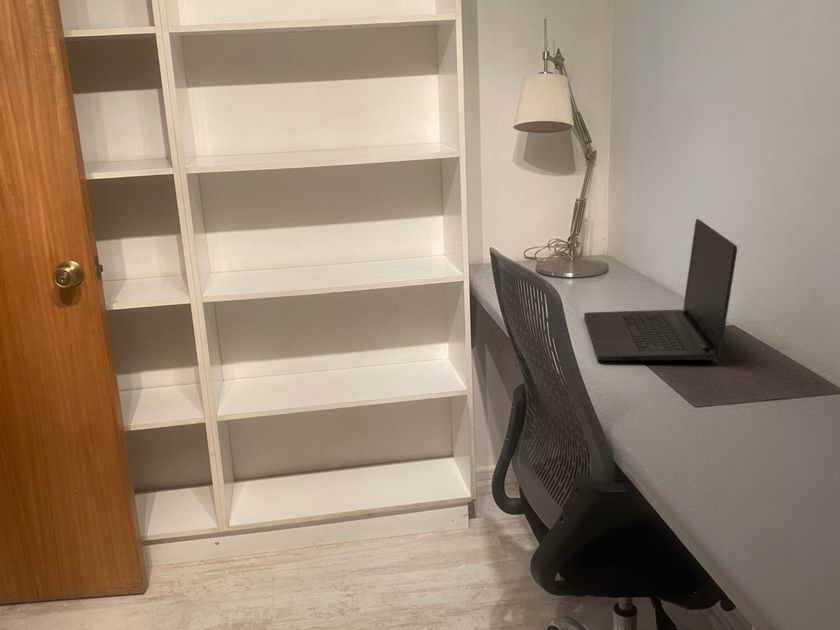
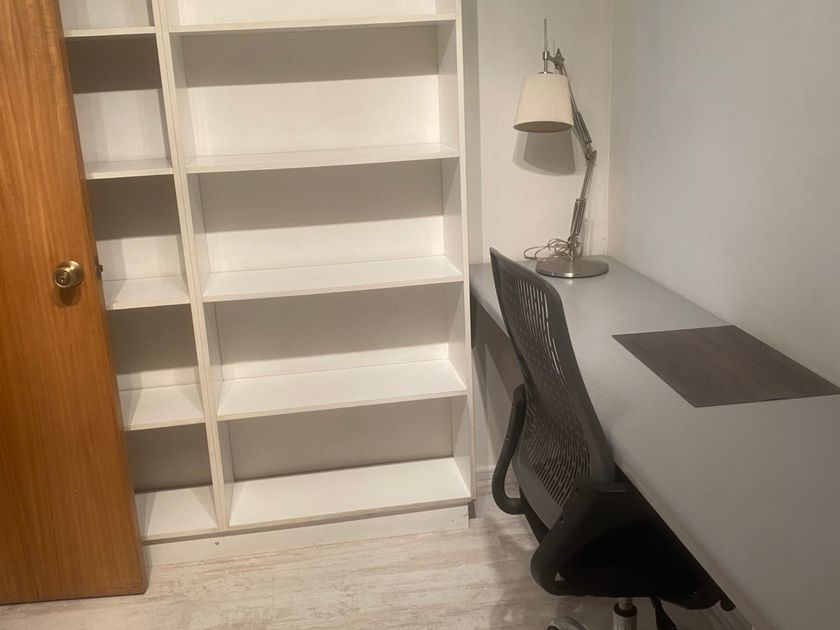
- laptop [583,218,738,362]
